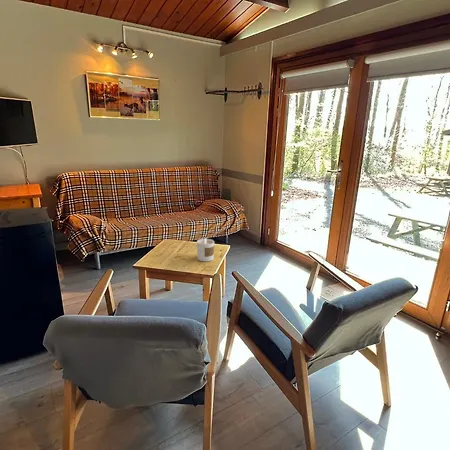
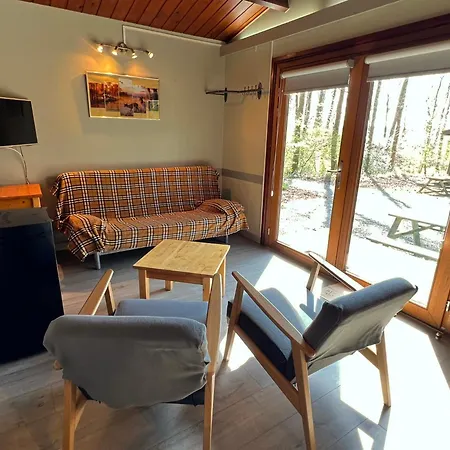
- candle [196,237,215,262]
